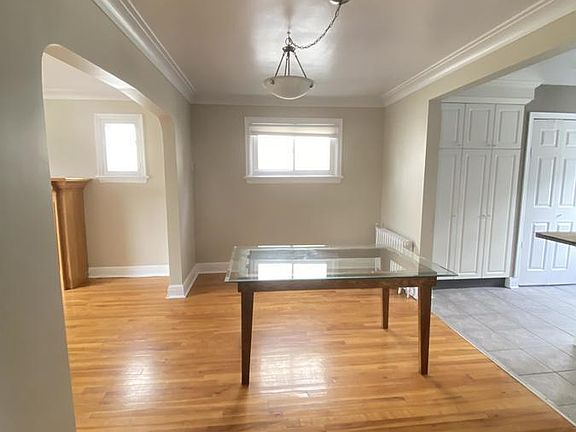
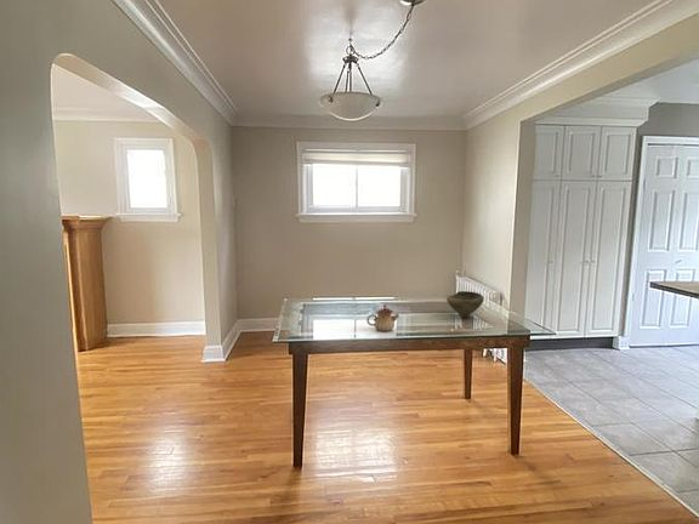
+ teapot [365,303,400,332]
+ bowl [445,290,484,319]
